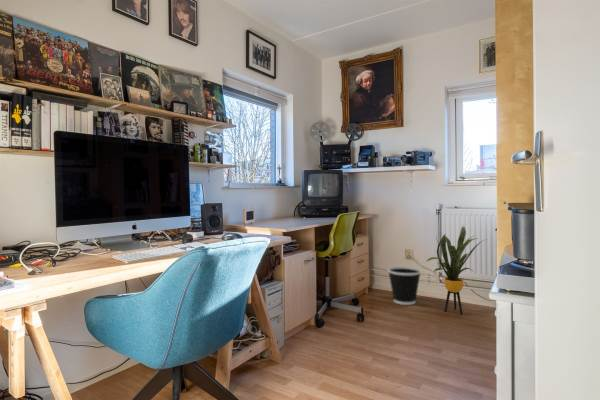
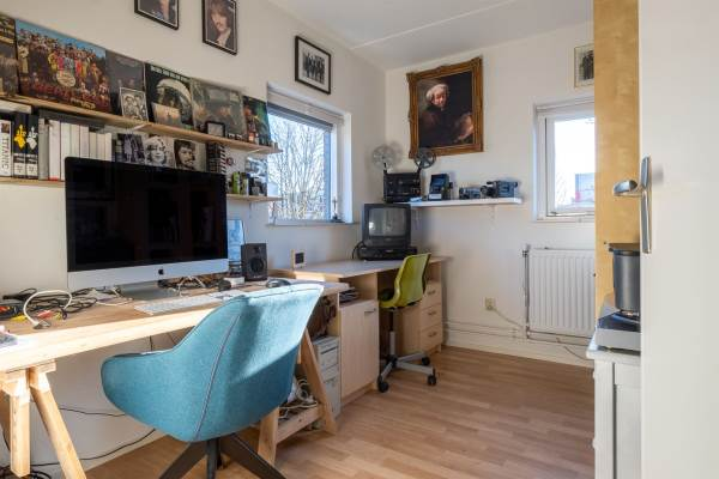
- house plant [425,225,488,315]
- wastebasket [387,266,422,306]
